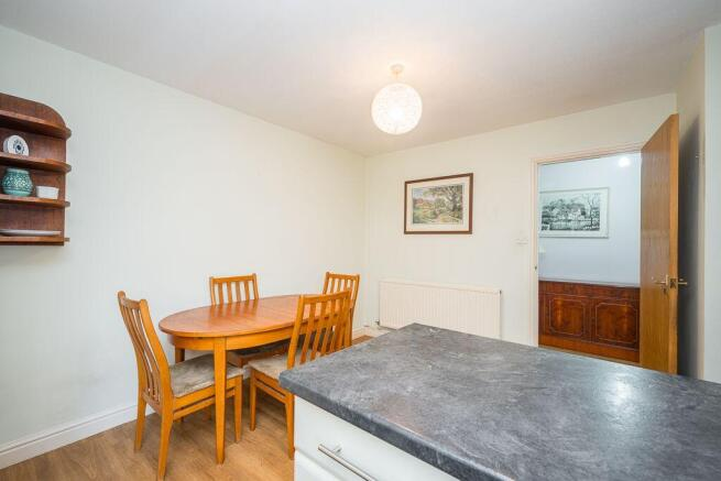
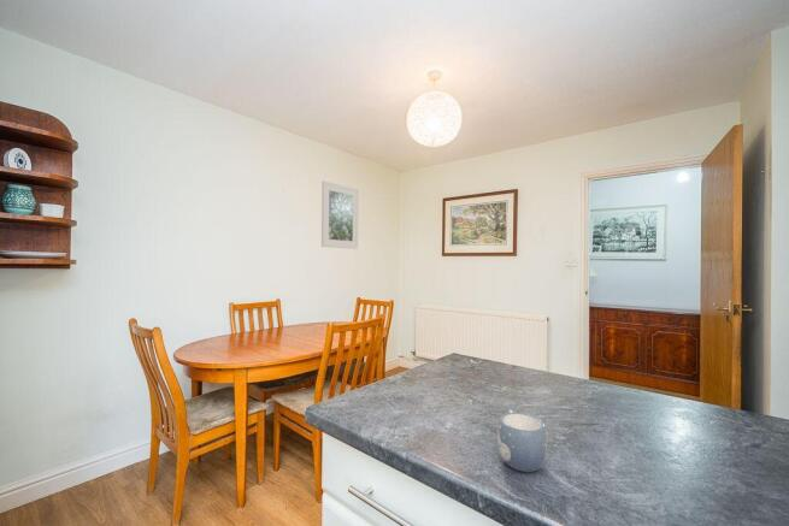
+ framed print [320,179,360,250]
+ mug [496,408,549,473]
